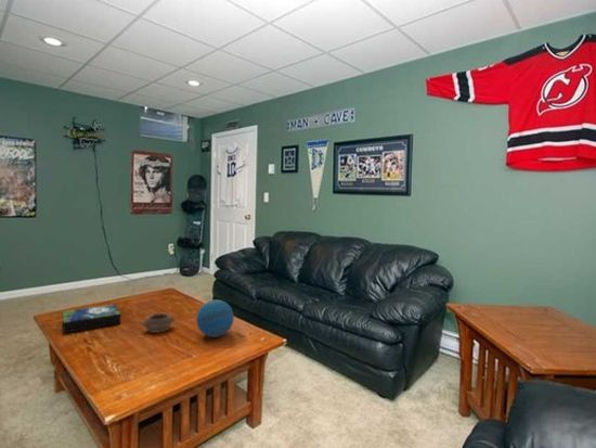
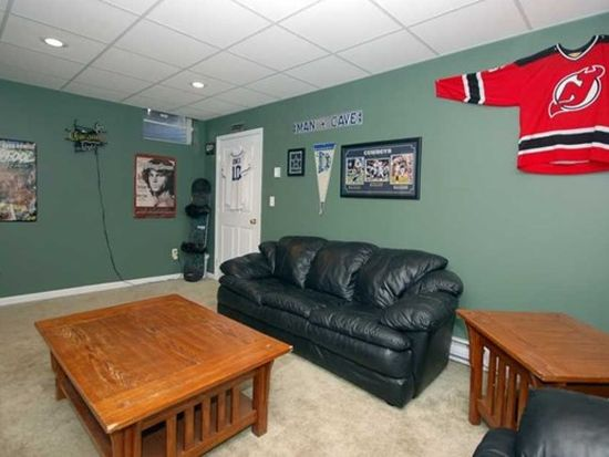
- pottery [141,311,177,334]
- decorative orb [195,298,235,338]
- book [62,304,121,334]
